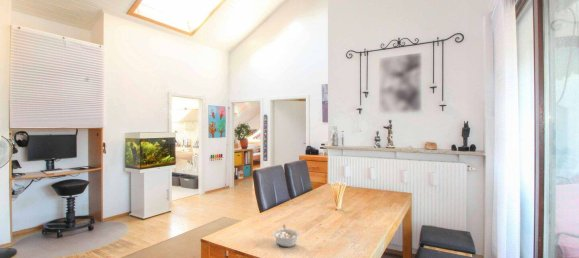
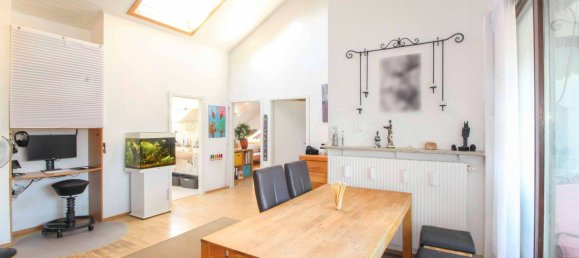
- legume [272,224,301,248]
